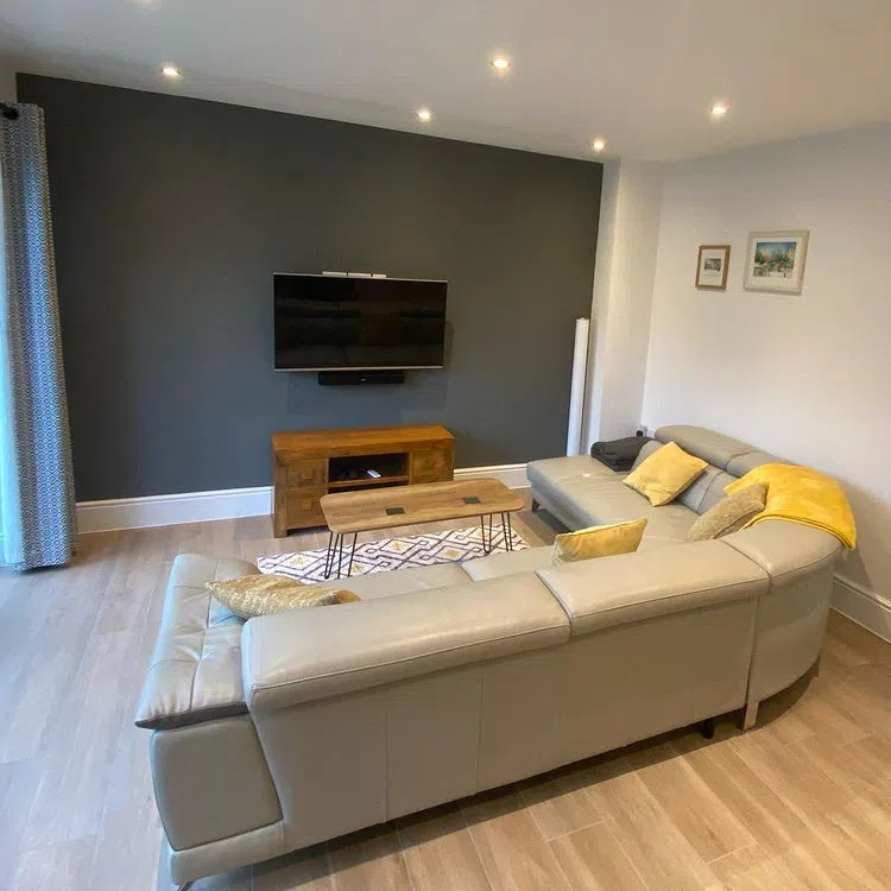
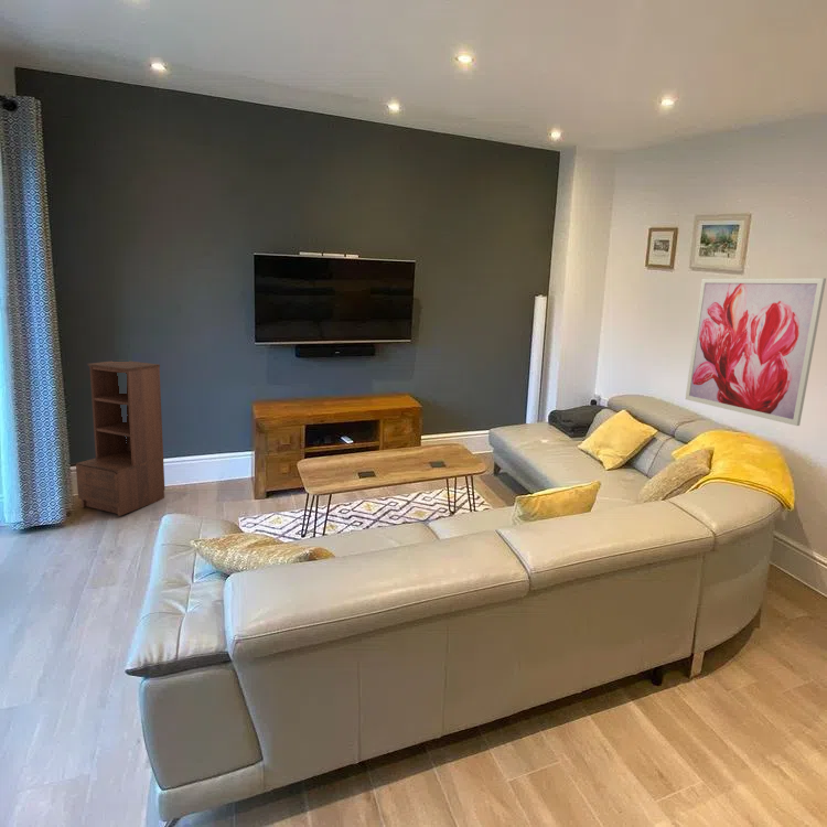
+ wall art [685,277,827,427]
+ bookshelf [75,359,165,517]
